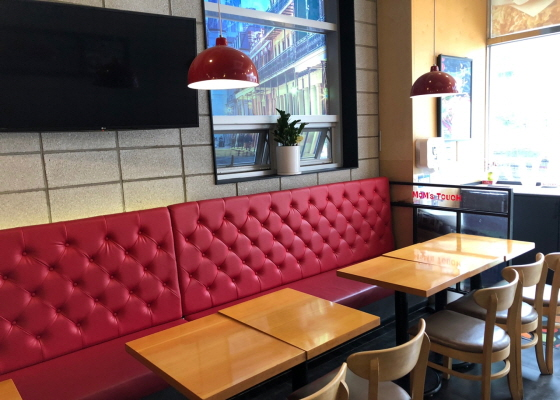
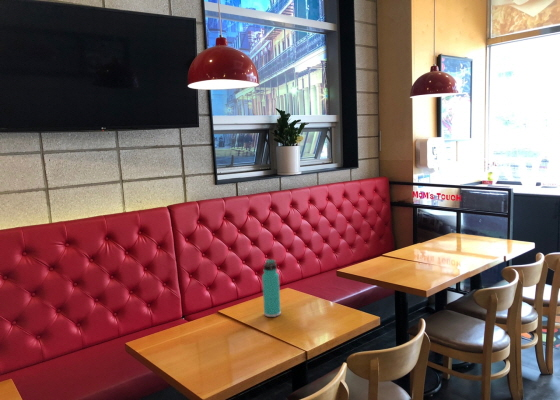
+ thermos bottle [261,258,282,318]
